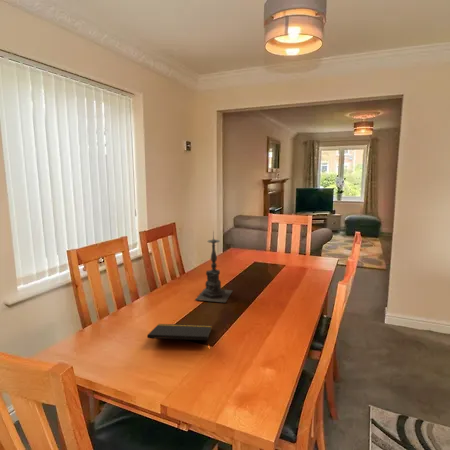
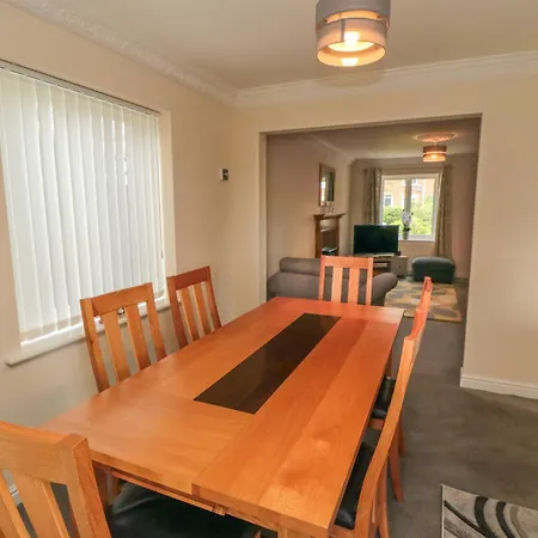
- notepad [147,323,213,343]
- candle holder [194,230,234,303]
